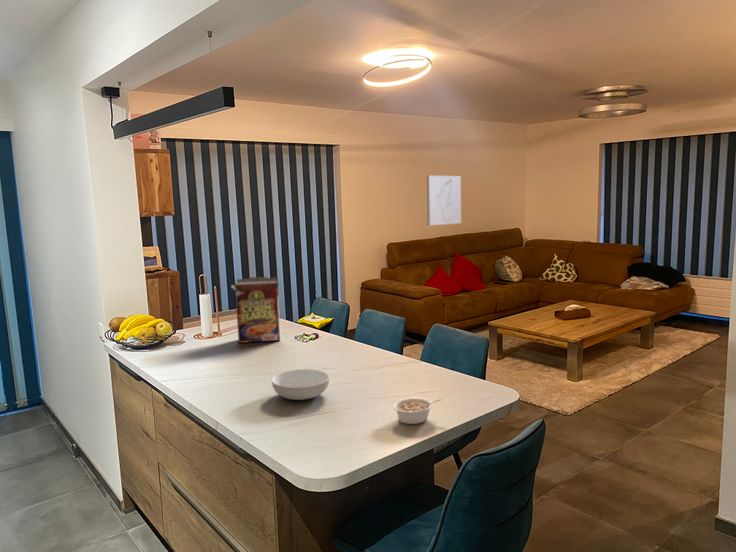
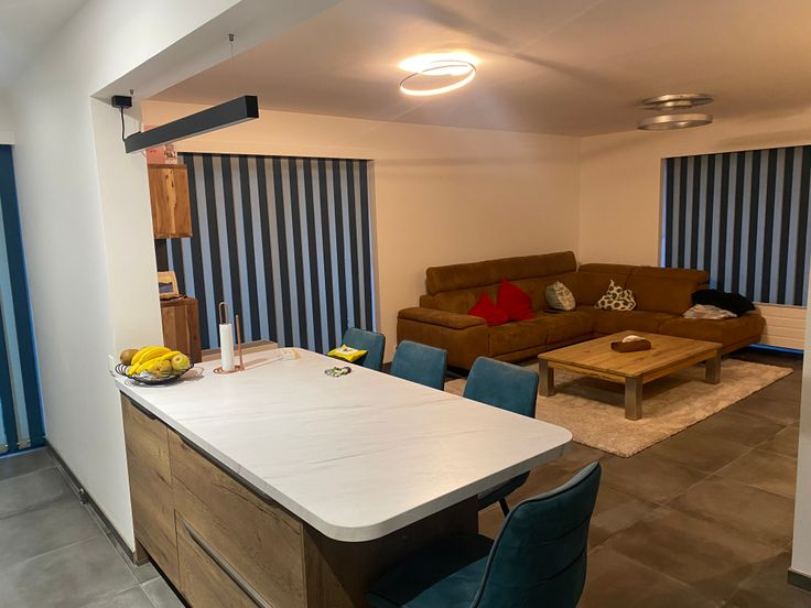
- wall art [426,175,462,227]
- serving bowl [271,368,330,401]
- legume [392,397,442,425]
- cereal box [230,276,282,344]
